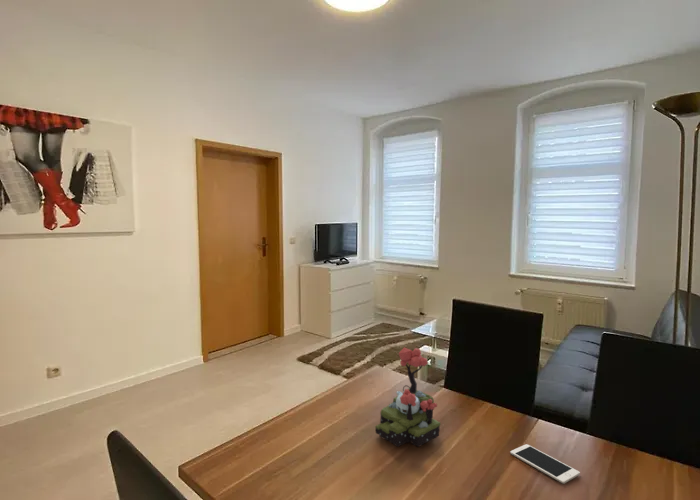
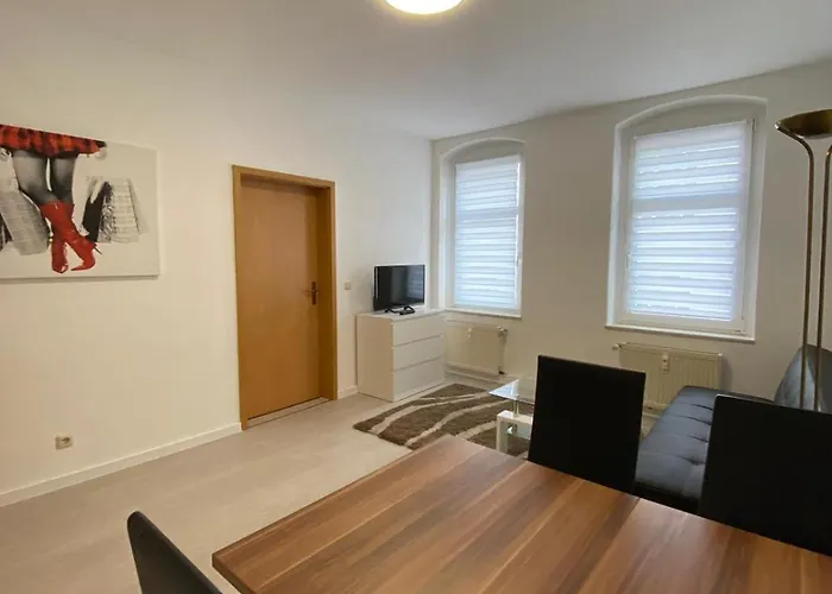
- cell phone [509,443,581,485]
- plant [374,346,441,448]
